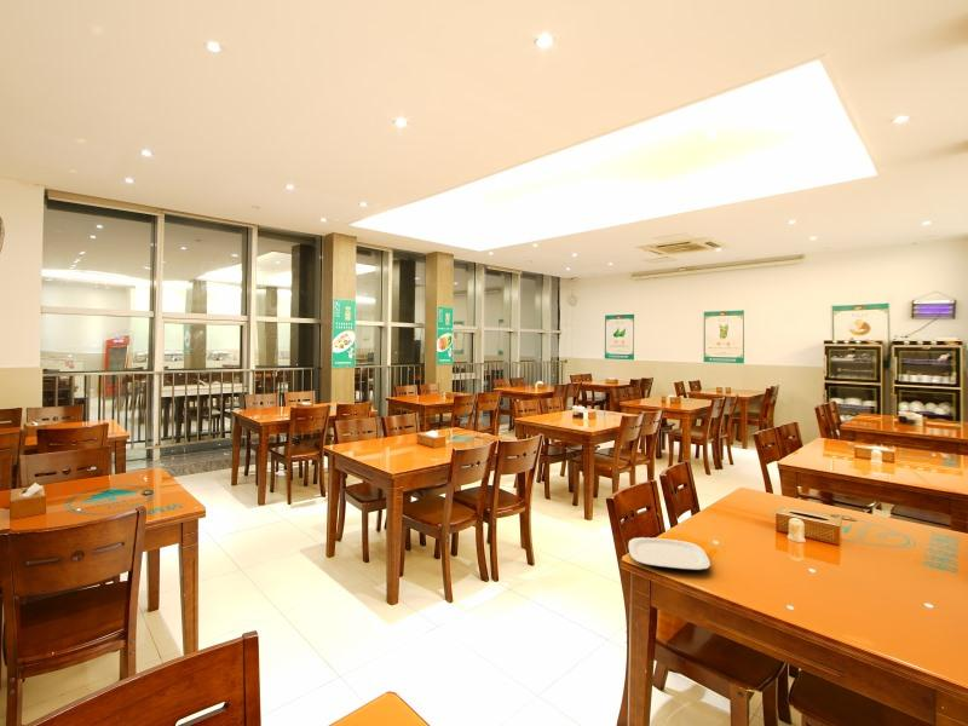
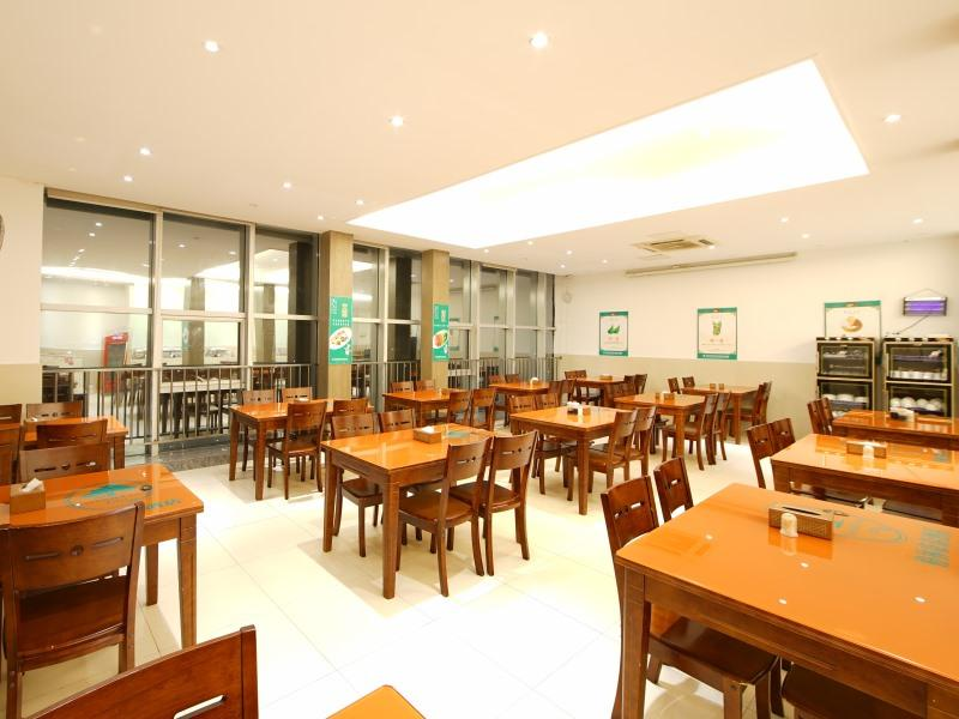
- plate [628,536,711,571]
